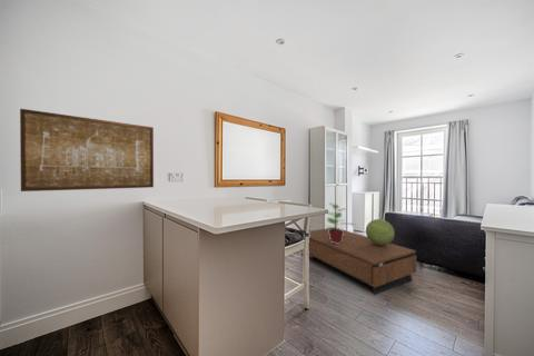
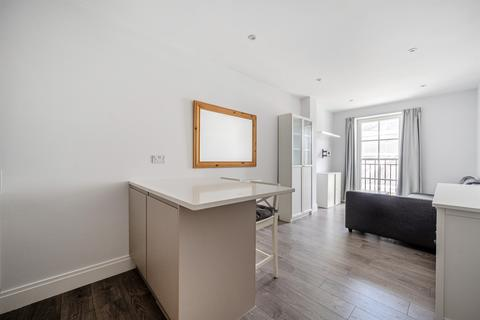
- decorative sphere [365,218,395,246]
- coffee table [300,227,417,296]
- potted plant [325,201,356,244]
- wall art [19,108,155,192]
